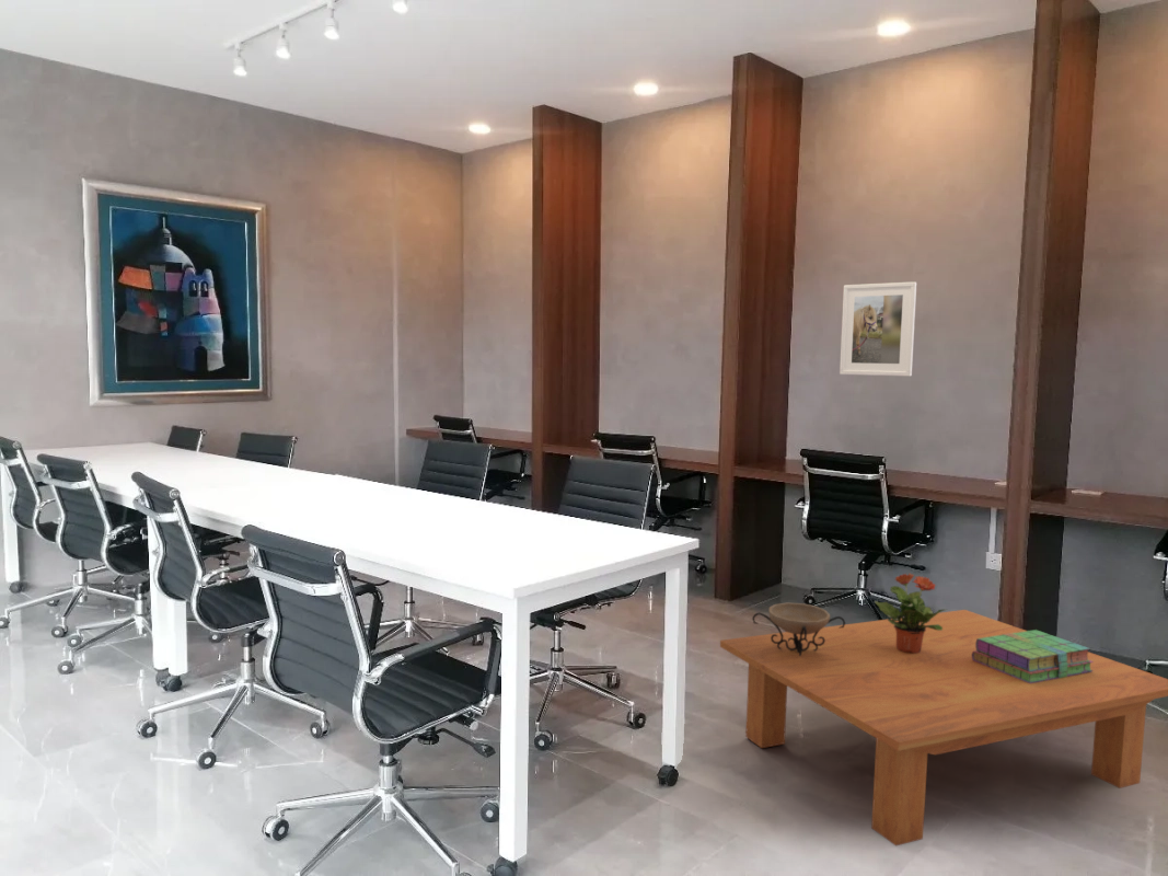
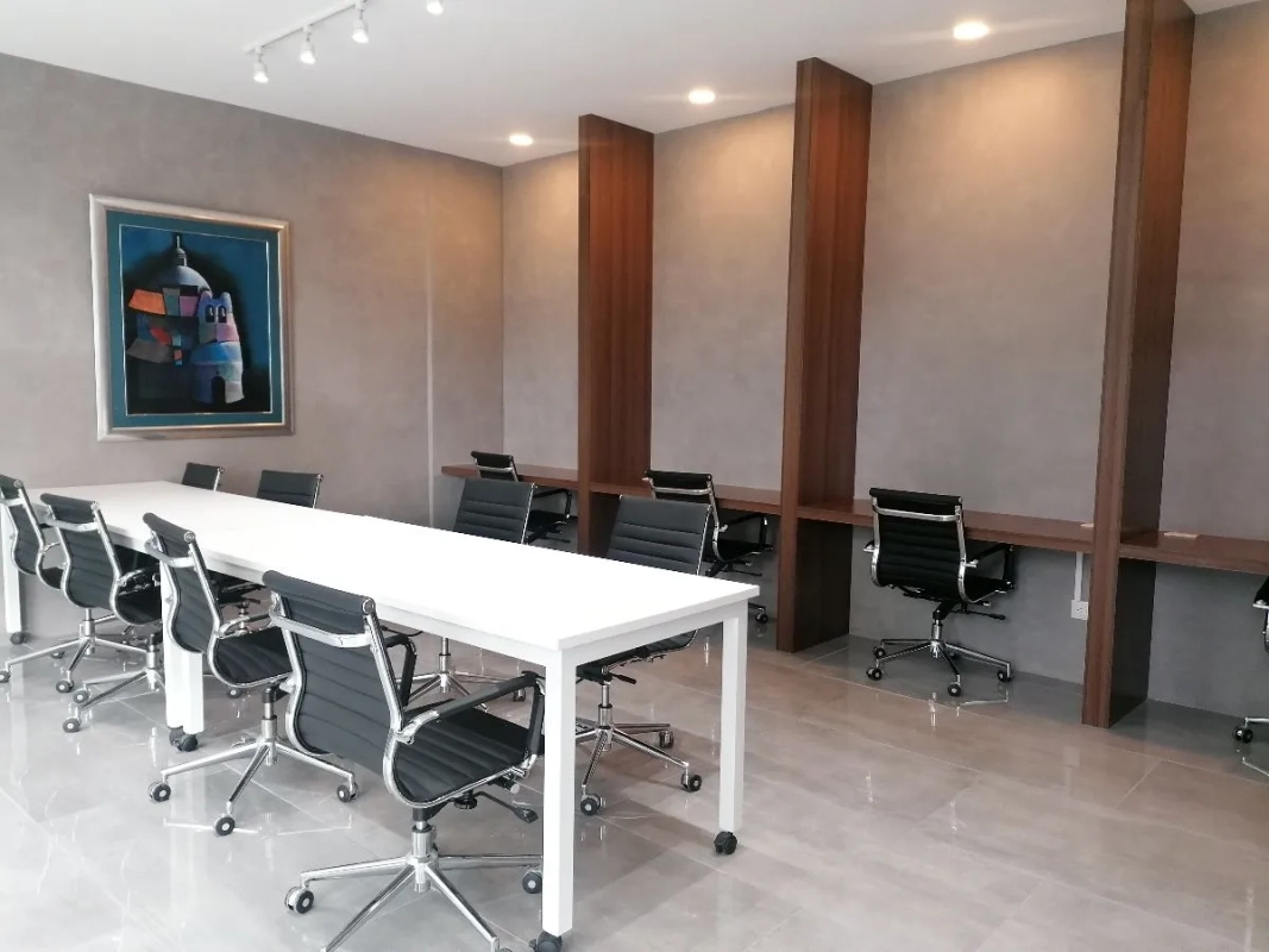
- stack of books [972,629,1094,683]
- potted plant [874,573,948,654]
- decorative bowl [751,602,846,656]
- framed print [839,280,917,378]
- coffee table [719,609,1168,848]
